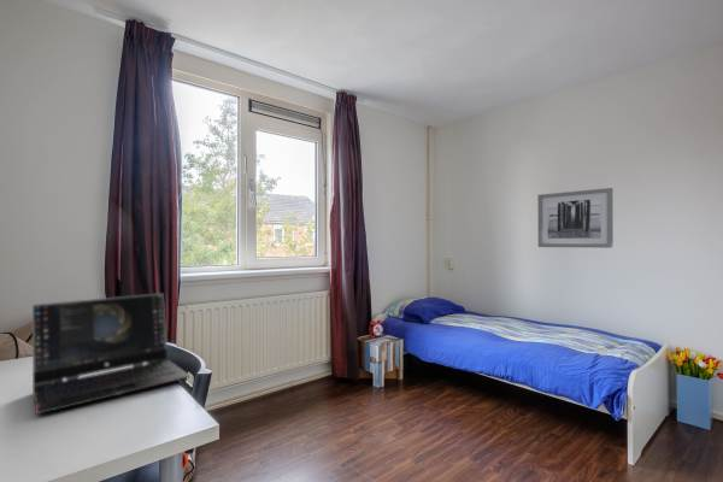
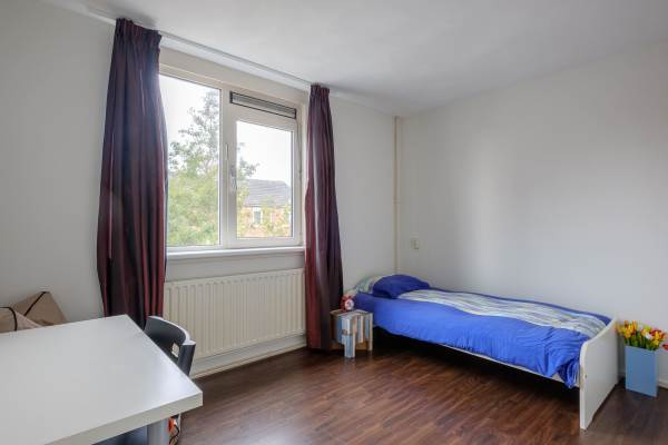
- wall art [536,187,615,249]
- laptop computer [31,292,192,416]
